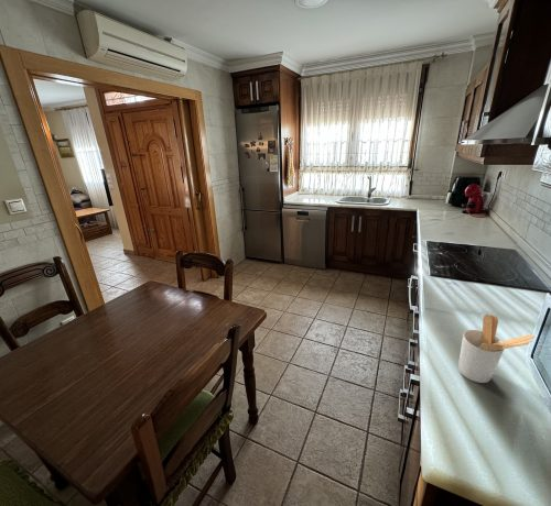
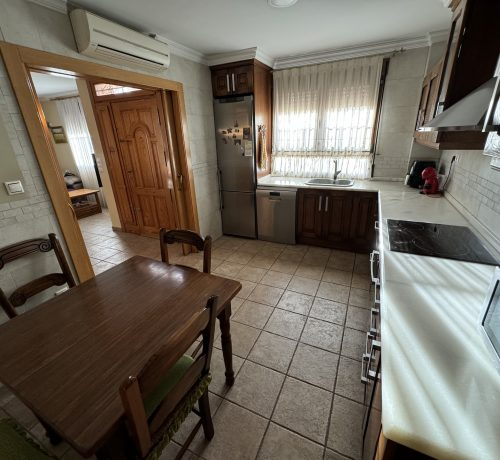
- utensil holder [457,314,536,384]
